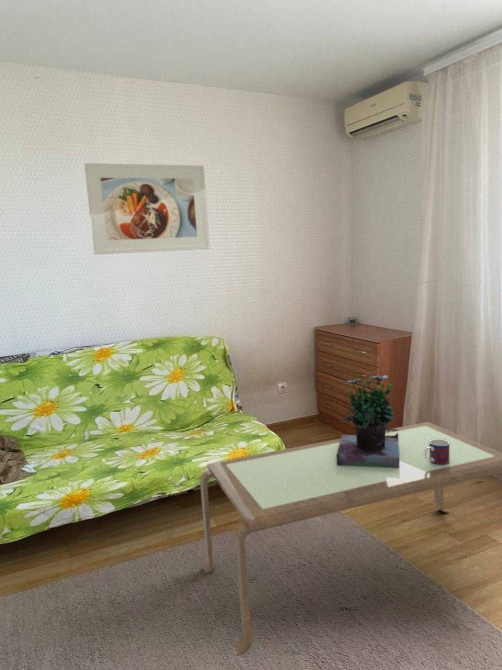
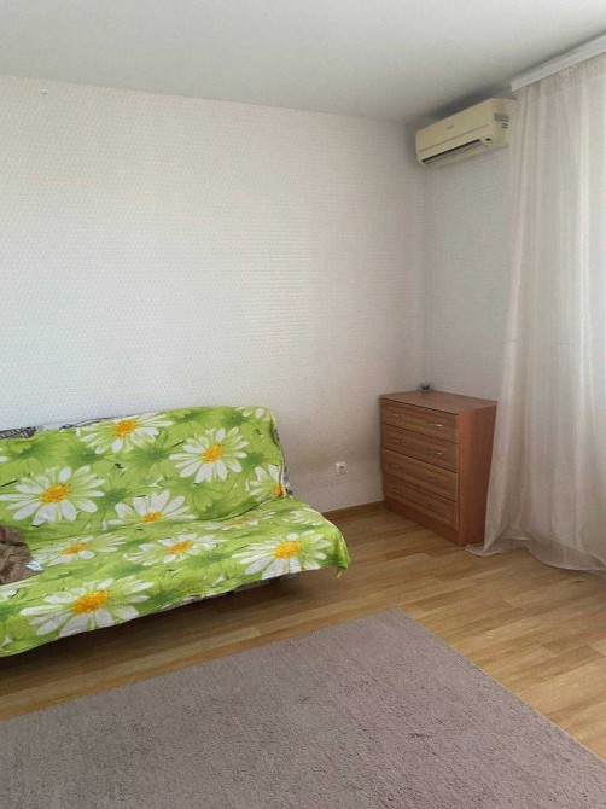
- potted flower [336,374,400,468]
- mug [424,439,450,465]
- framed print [84,162,211,256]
- coffee table [199,421,502,657]
